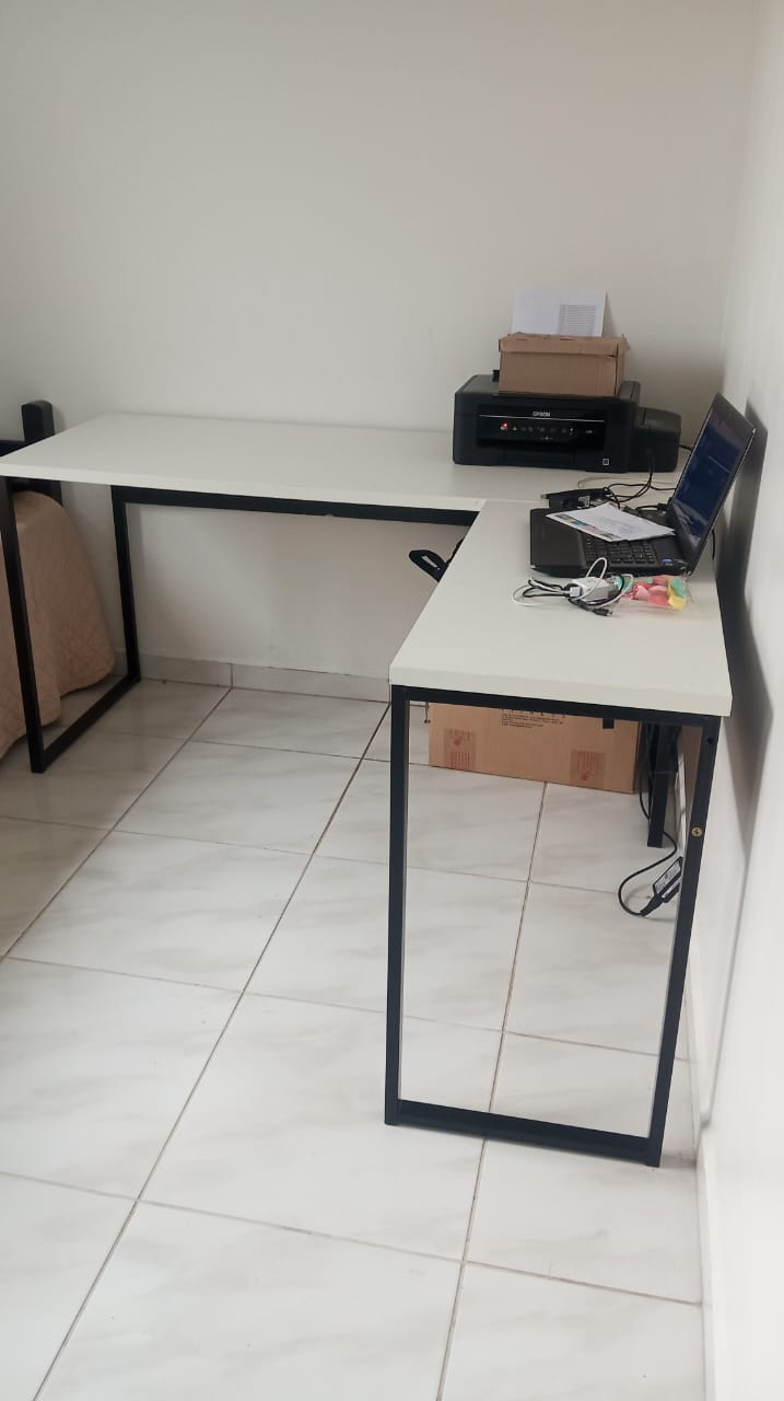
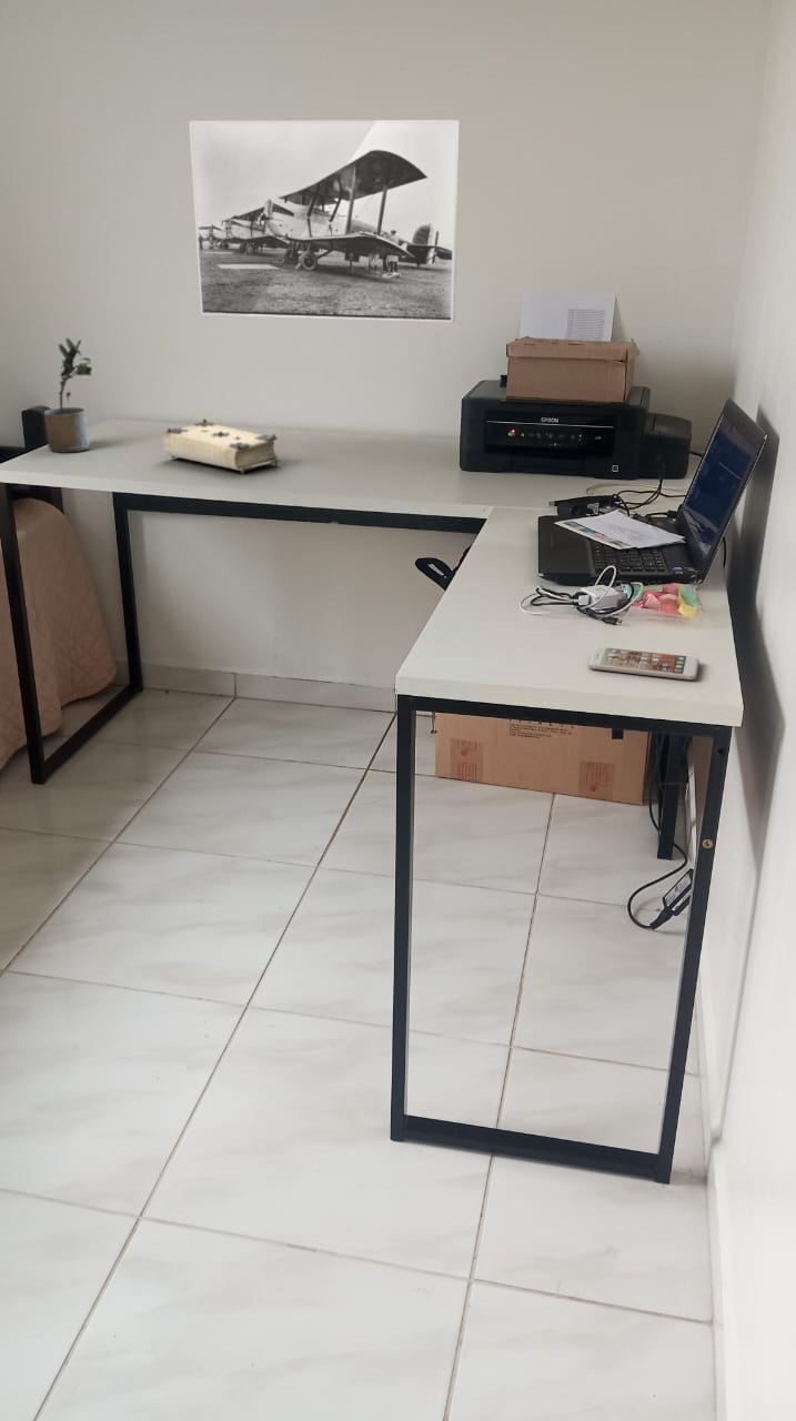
+ smartphone [587,646,701,681]
+ potted plant [42,336,93,454]
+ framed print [188,119,460,323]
+ book [161,417,281,475]
